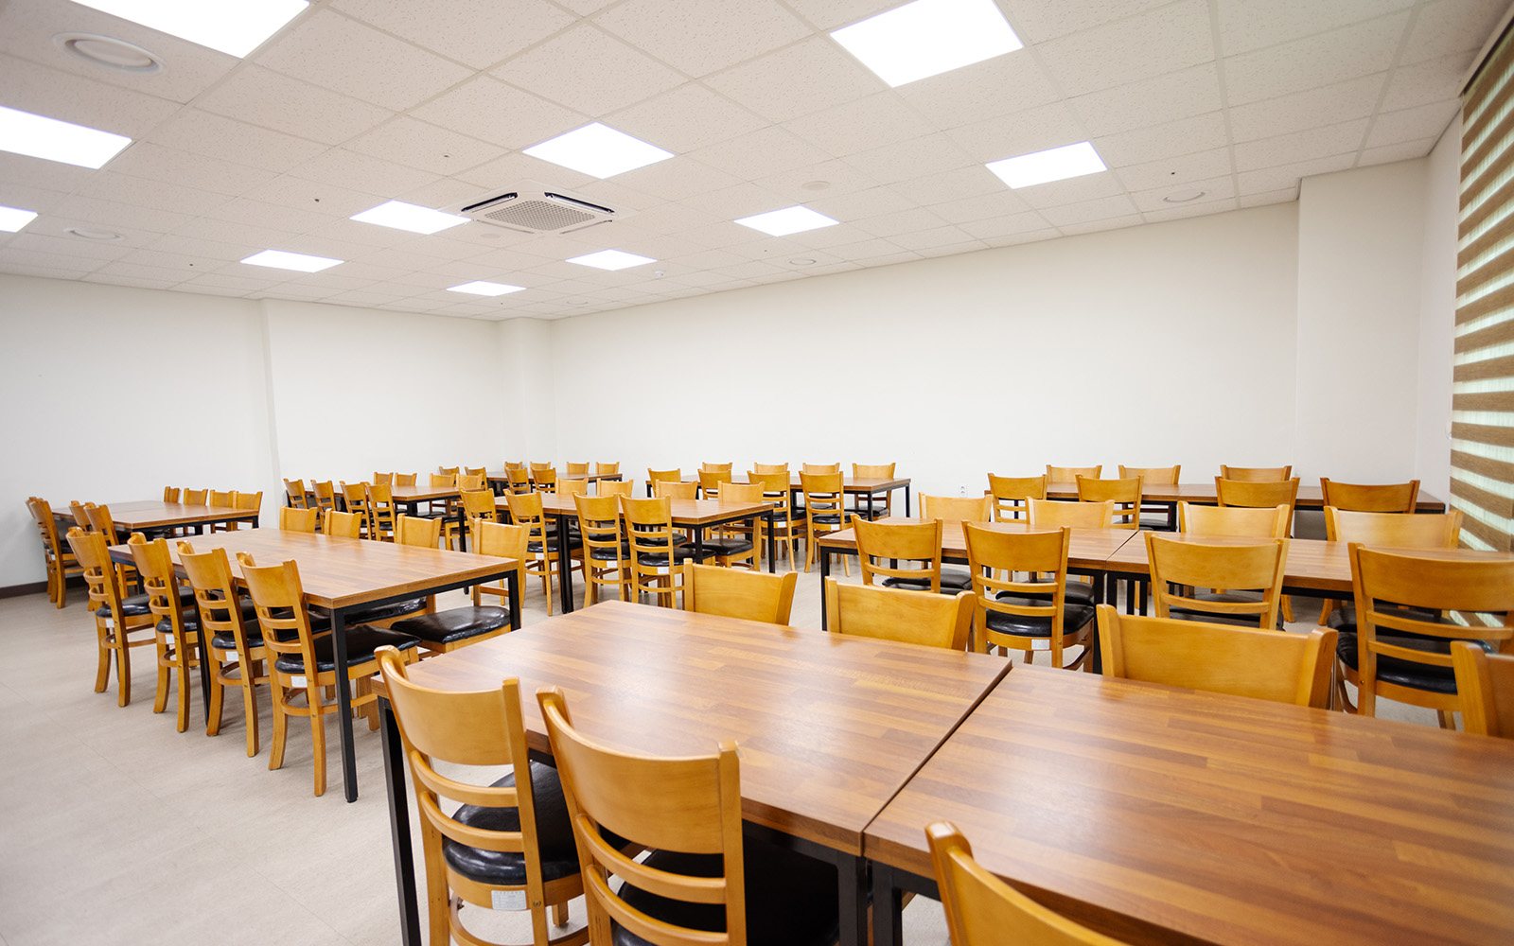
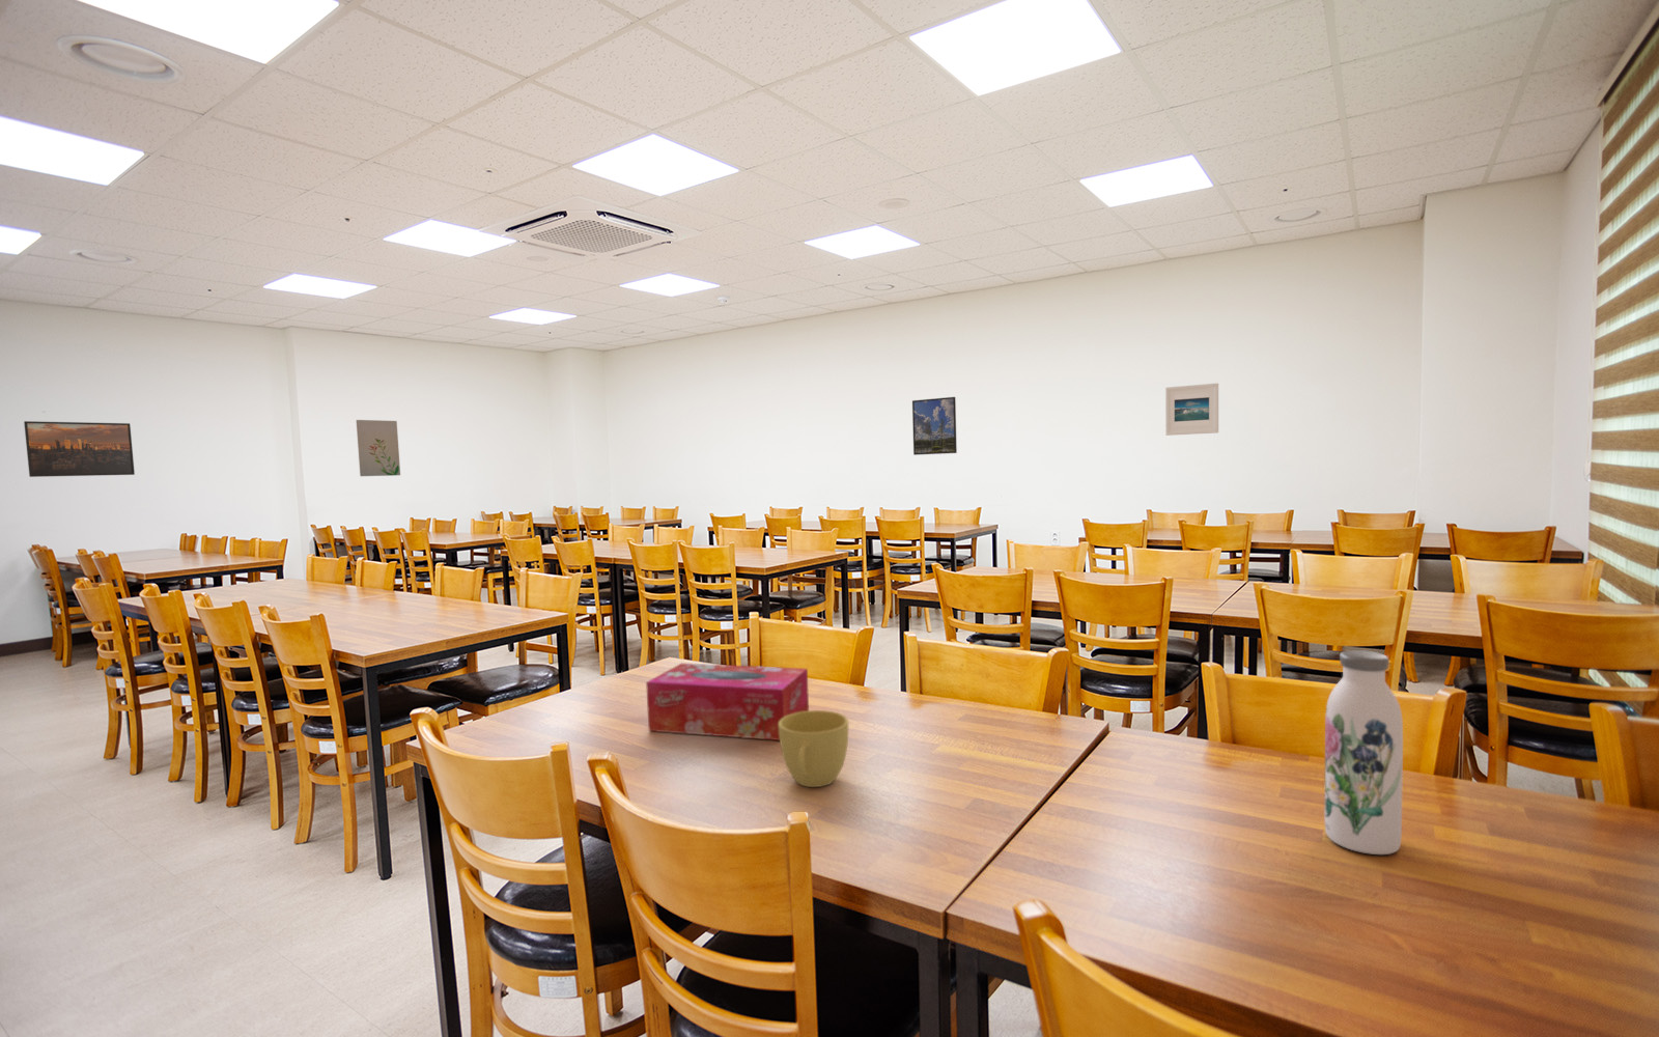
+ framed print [23,421,136,478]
+ water bottle [1323,649,1403,855]
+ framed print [1165,382,1219,436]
+ tissue box [645,663,810,742]
+ wall art [356,419,401,477]
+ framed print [911,397,958,456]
+ cup [779,710,849,789]
